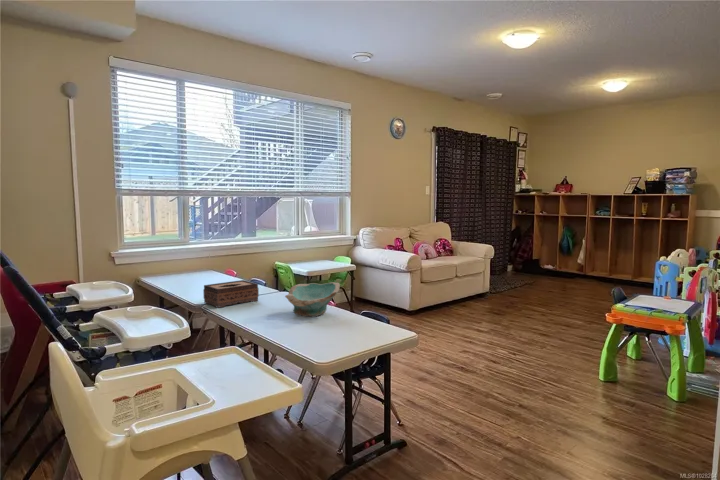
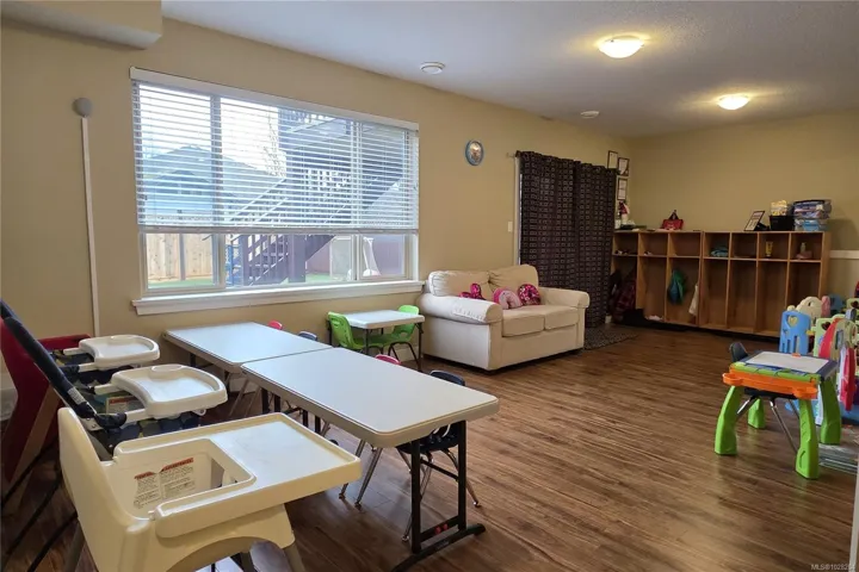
- tissue box [202,279,260,309]
- bowl [284,281,341,317]
